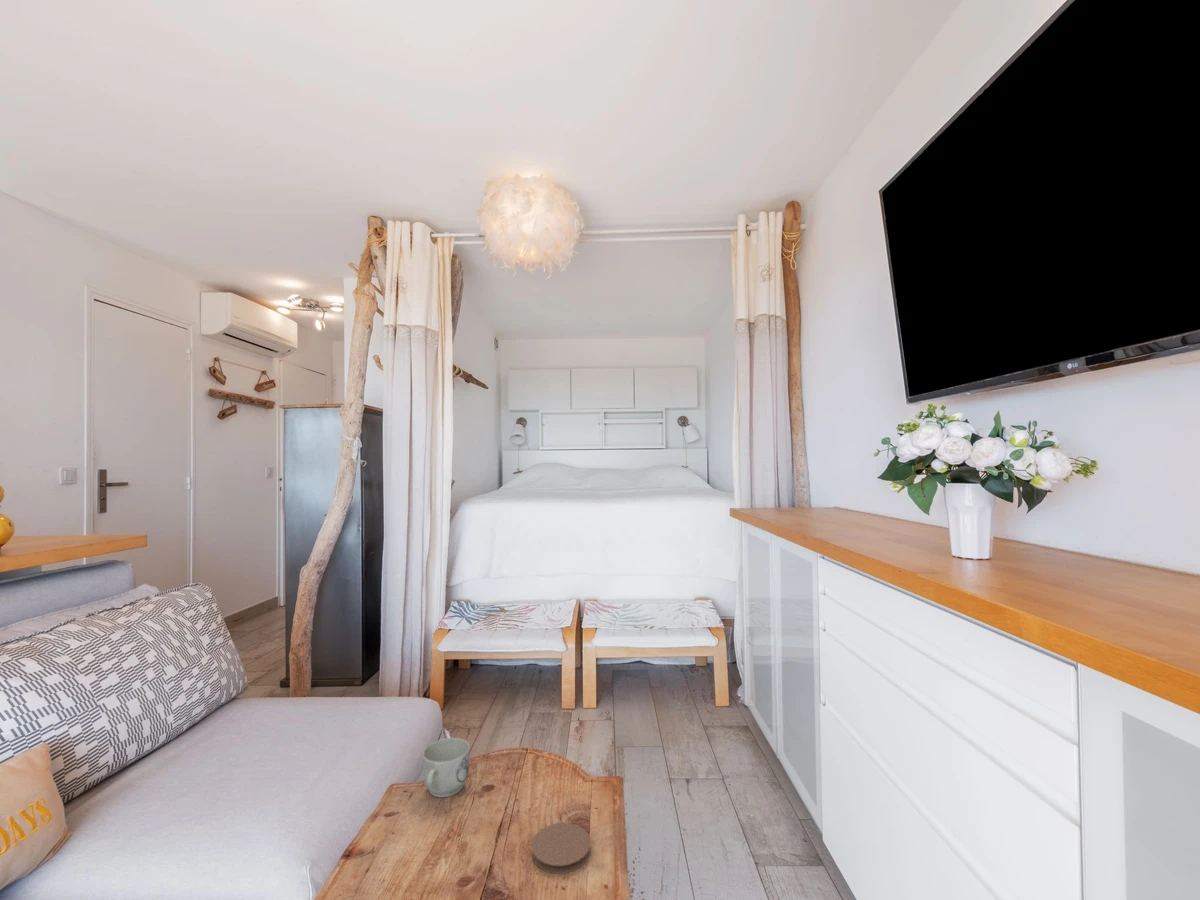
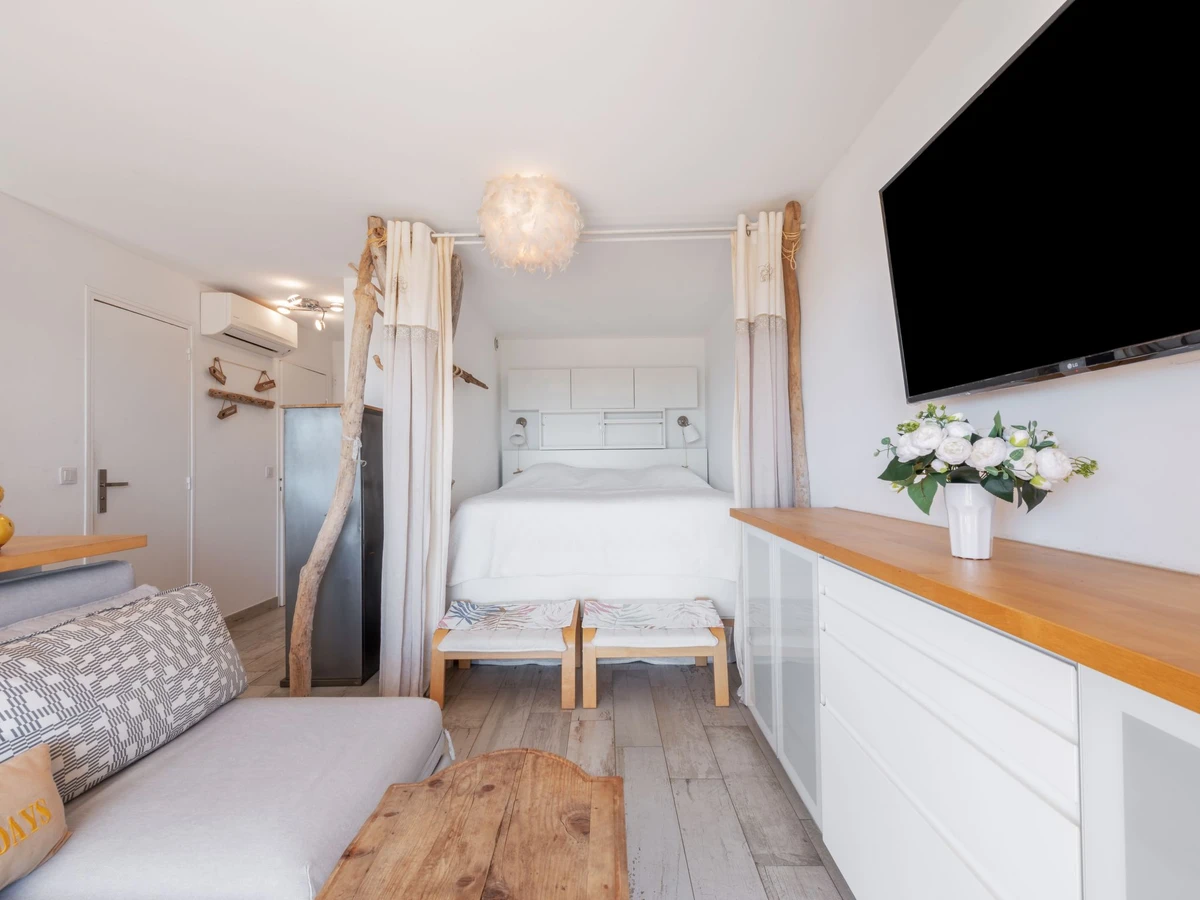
- mug [422,737,471,798]
- coaster [531,822,592,875]
